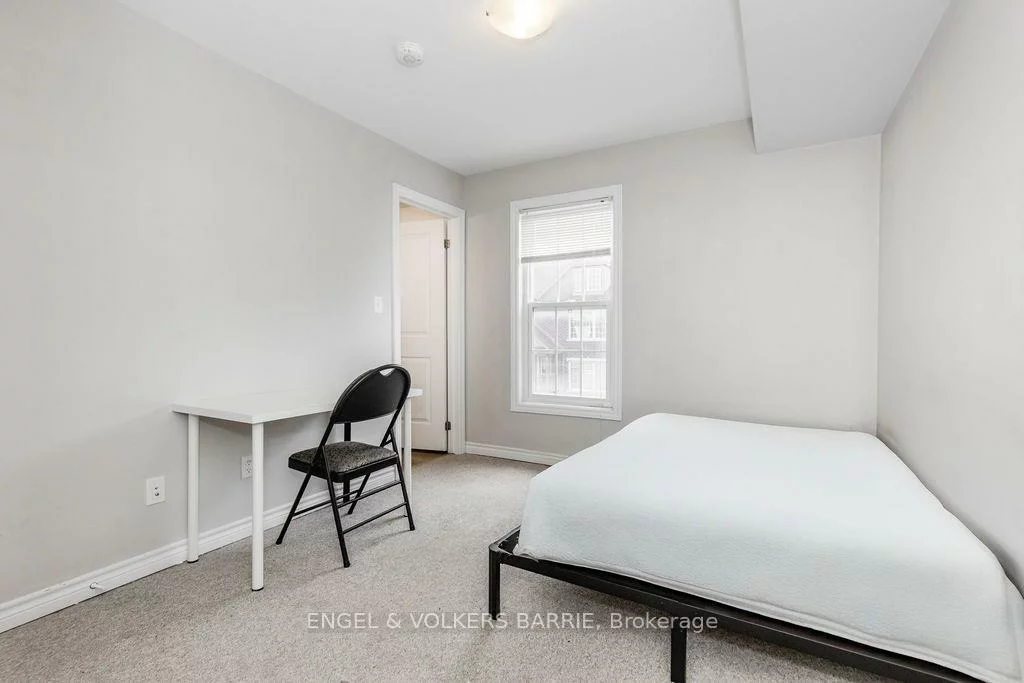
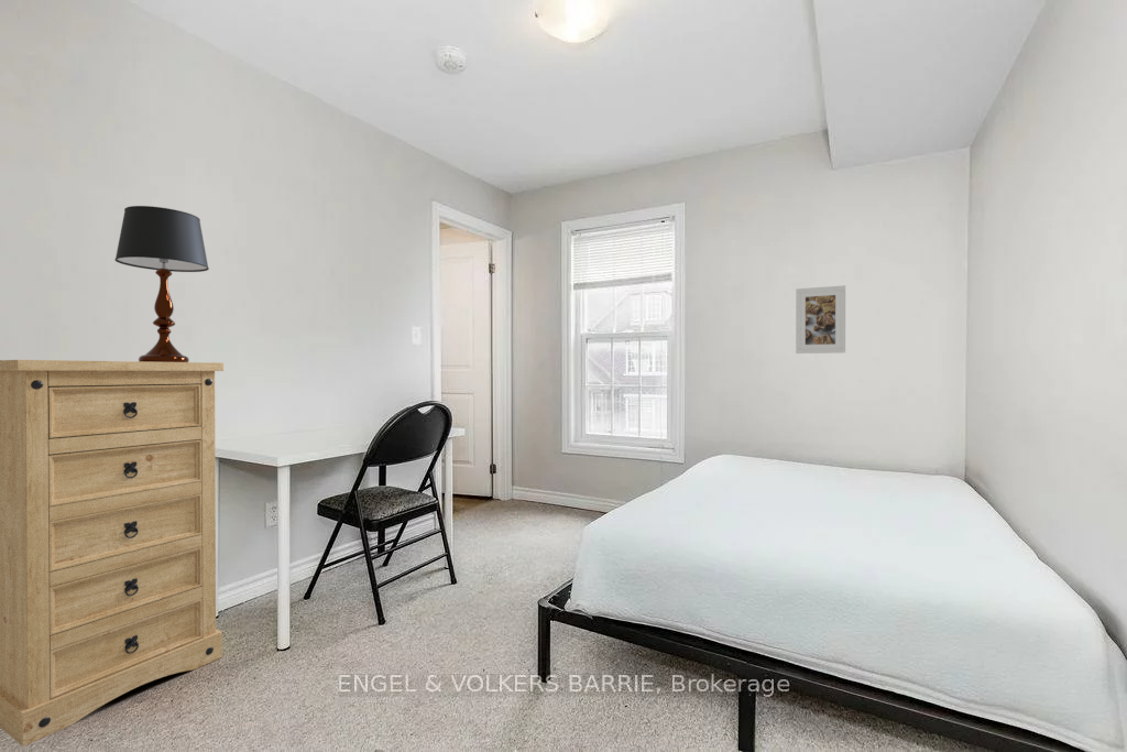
+ dresser [0,359,225,748]
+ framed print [795,284,846,355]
+ table lamp [113,205,210,362]
